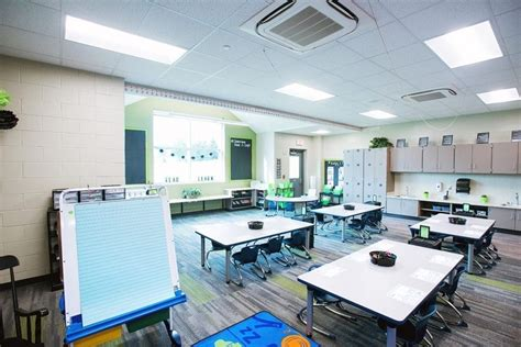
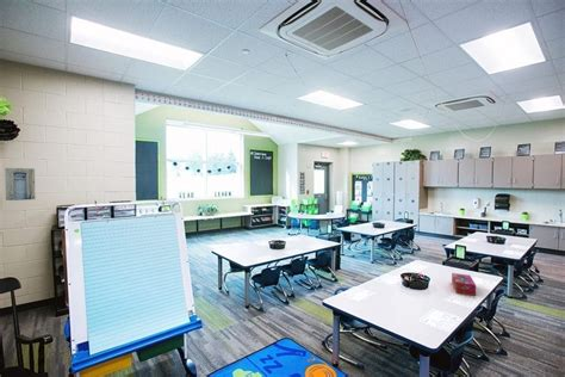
+ wall art [4,167,36,202]
+ tissue box [451,272,477,297]
